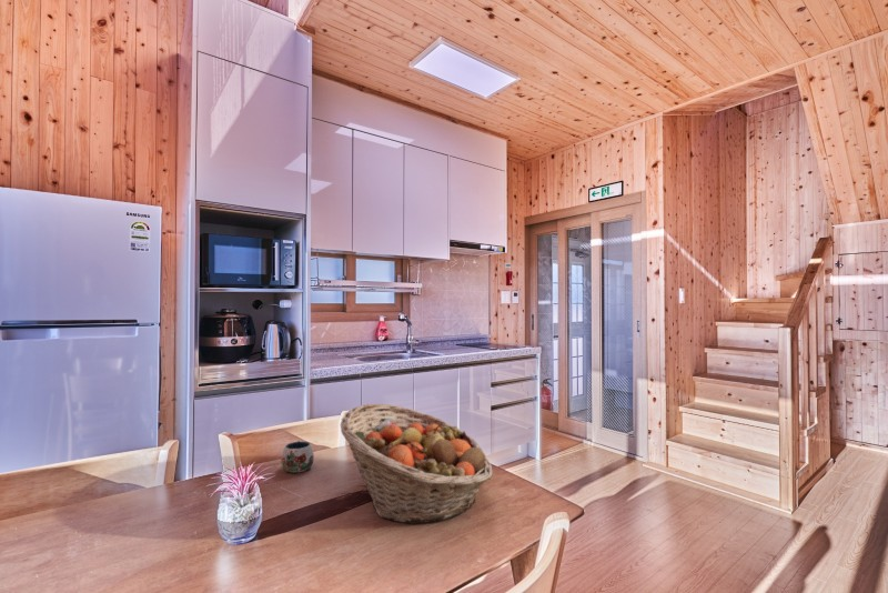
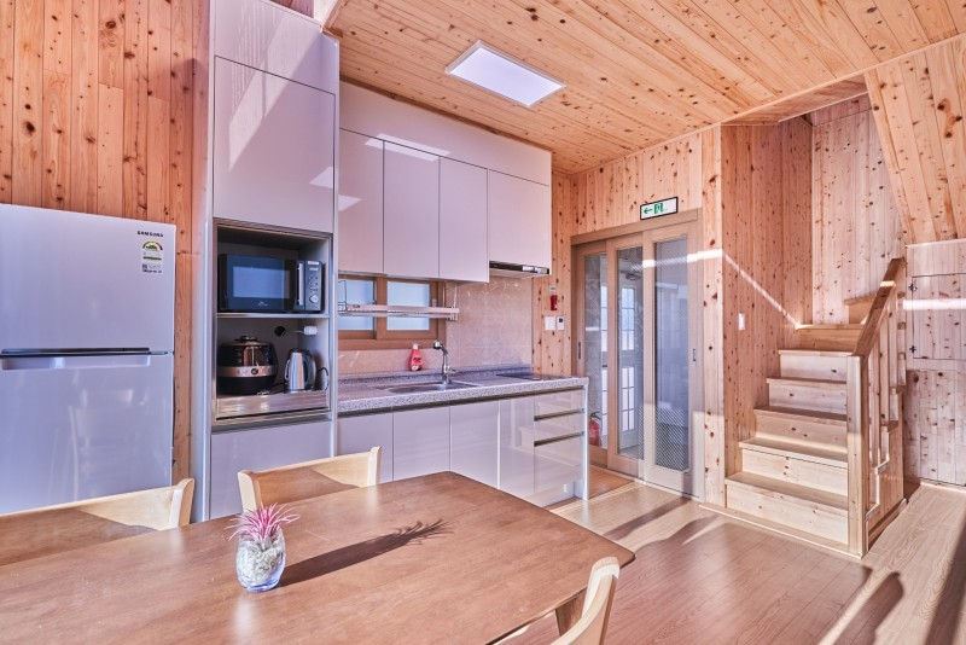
- mug [280,440,315,474]
- fruit basket [340,403,494,524]
